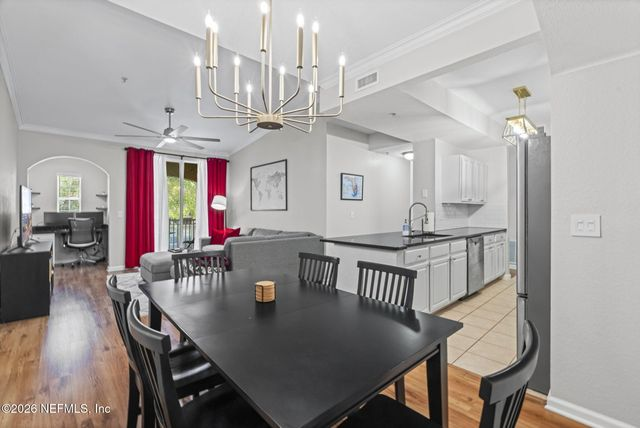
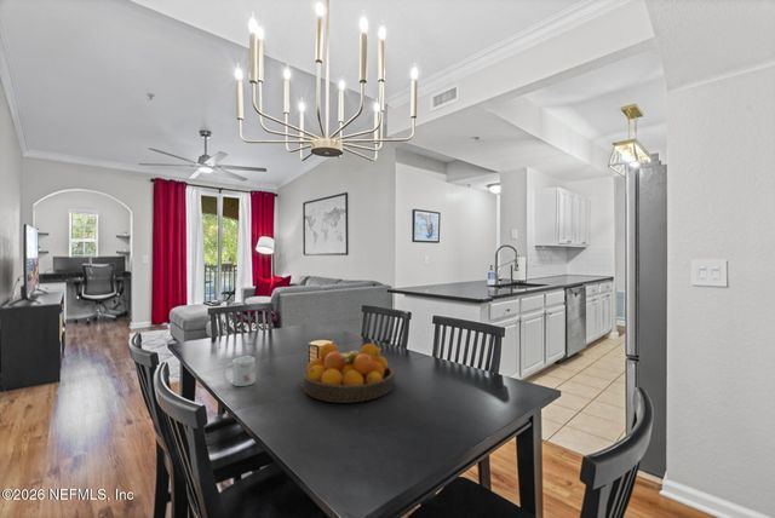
+ mug [222,356,257,387]
+ fruit bowl [302,341,396,404]
